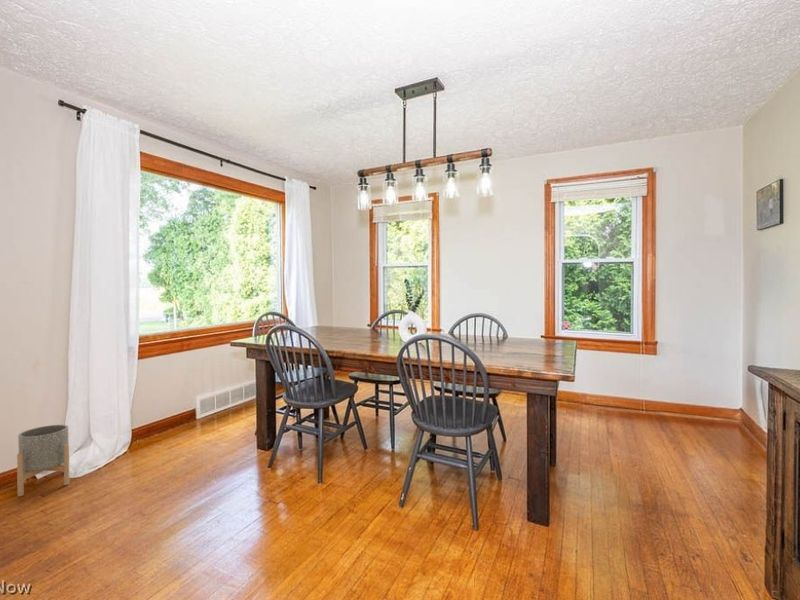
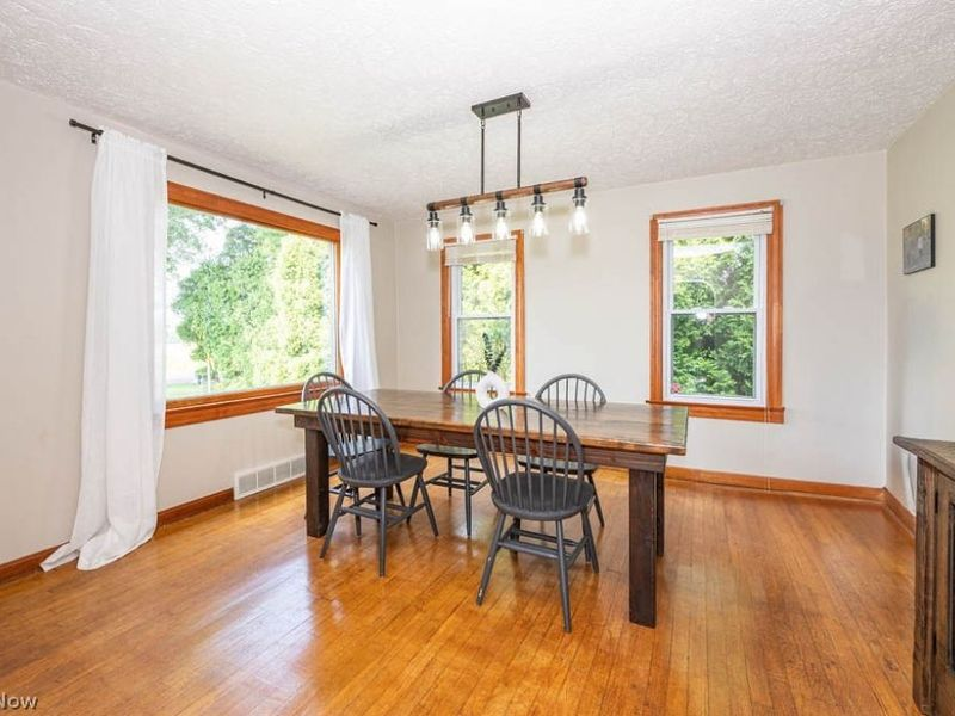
- planter [16,424,70,497]
